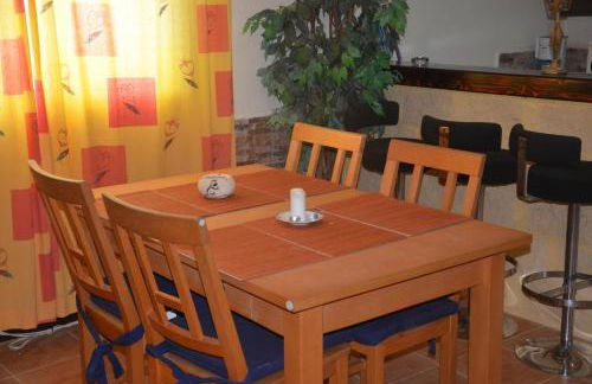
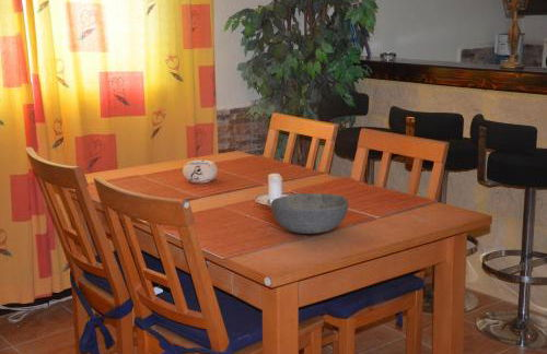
+ bowl [270,192,349,235]
